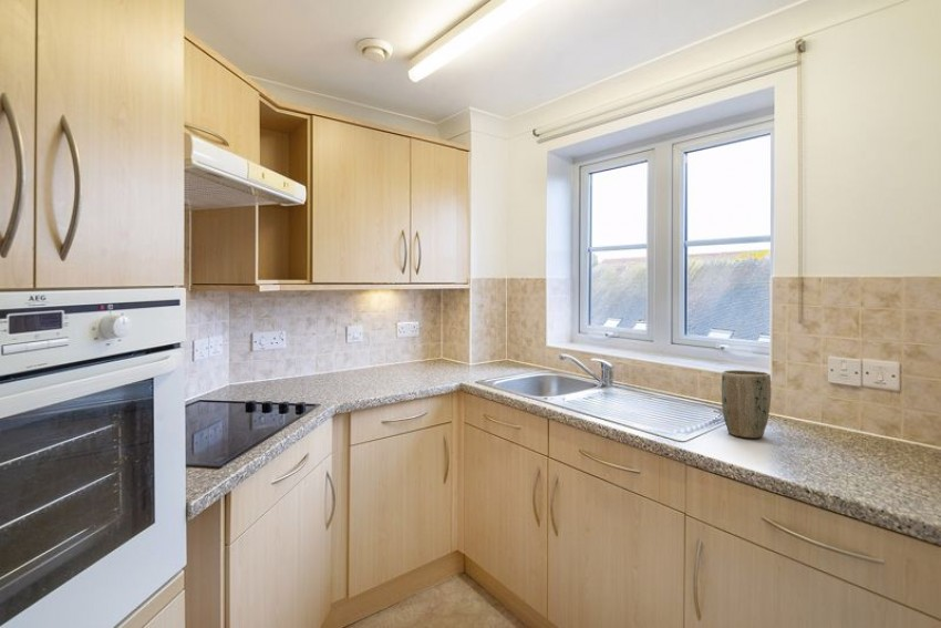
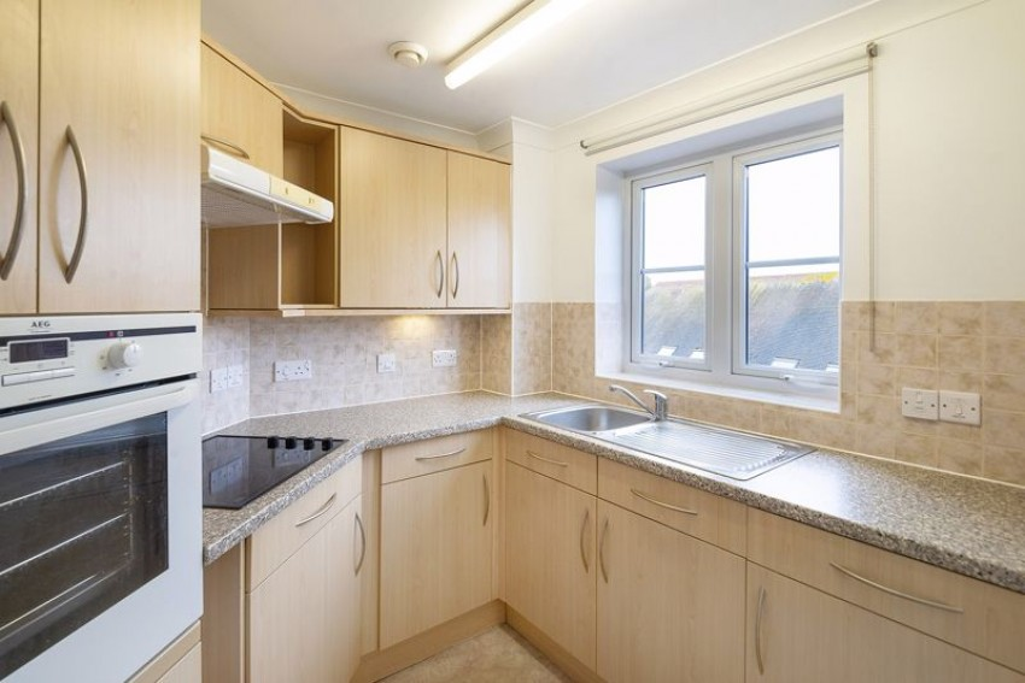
- plant pot [721,369,772,440]
